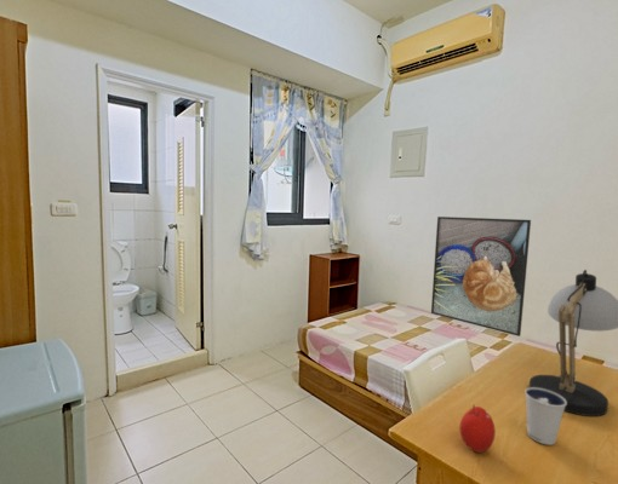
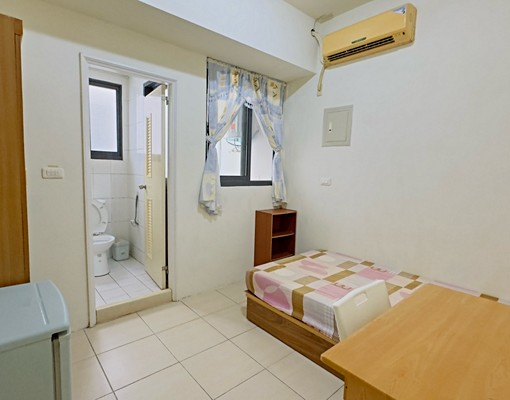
- dixie cup [523,387,567,446]
- desk lamp [528,269,618,417]
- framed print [430,215,532,338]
- fruit [458,403,497,454]
